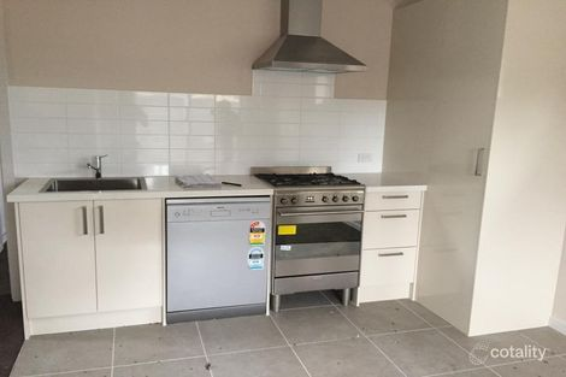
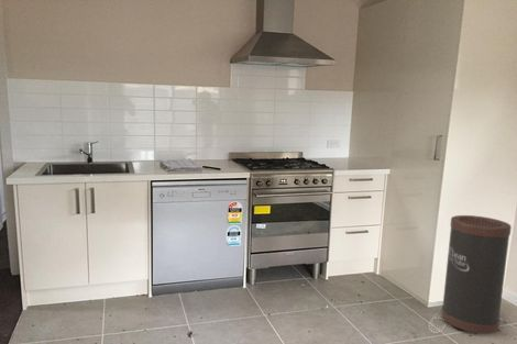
+ trash can [440,214,513,335]
